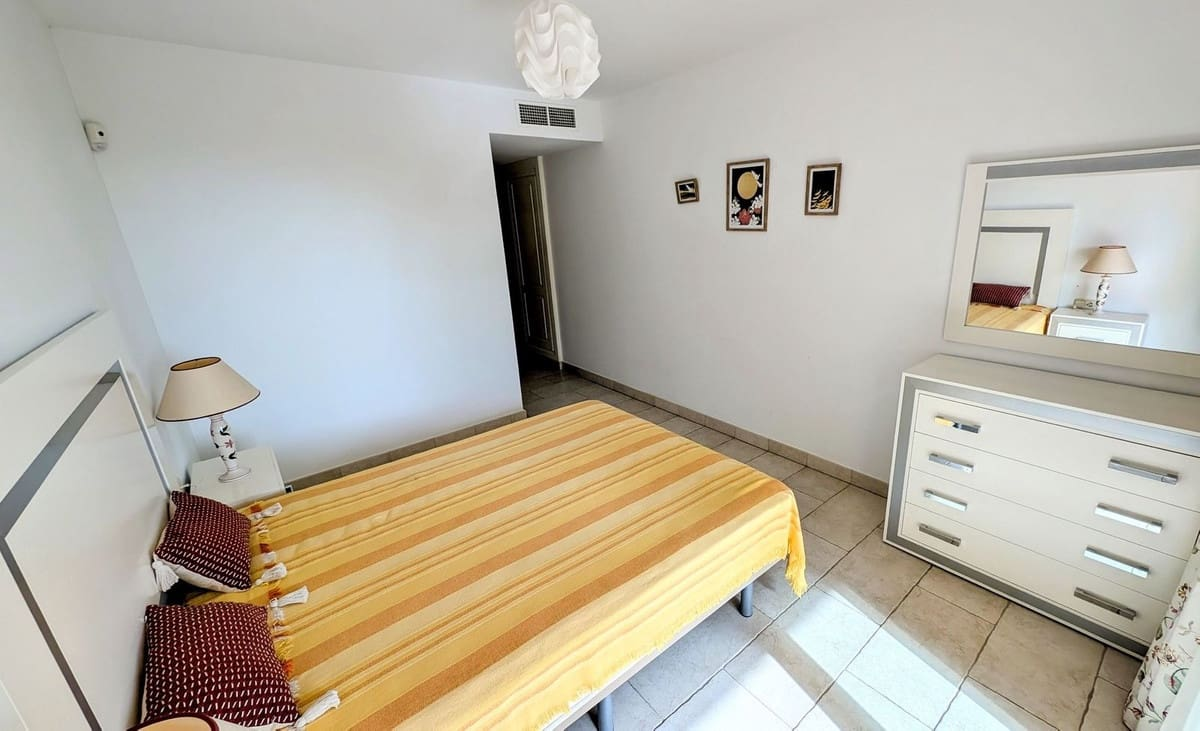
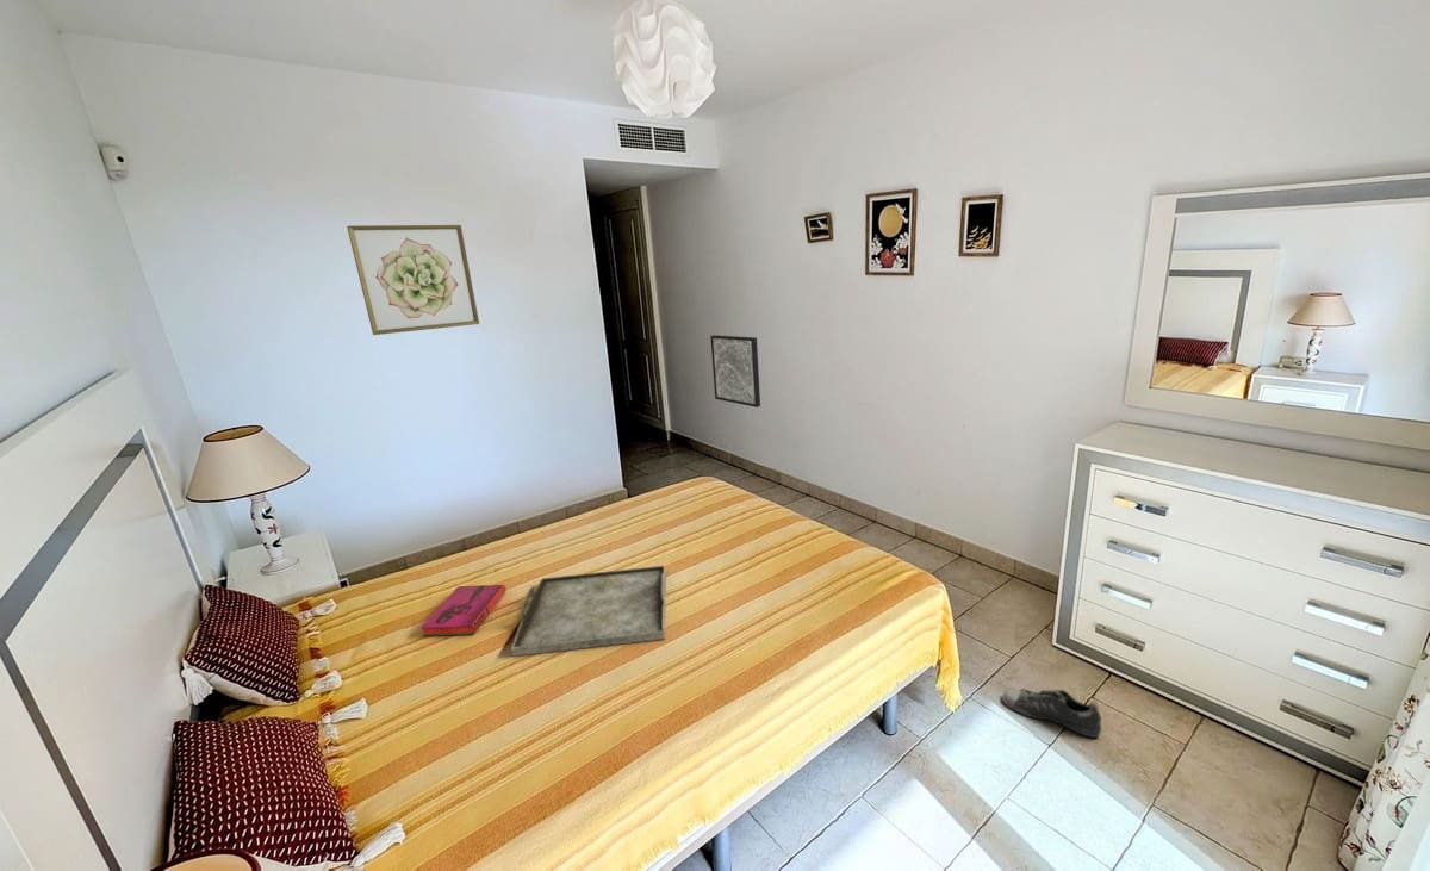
+ serving tray [510,565,667,658]
+ hardback book [419,583,508,637]
+ wall art [709,334,761,409]
+ shoe [1001,688,1102,739]
+ wall art [346,224,480,336]
